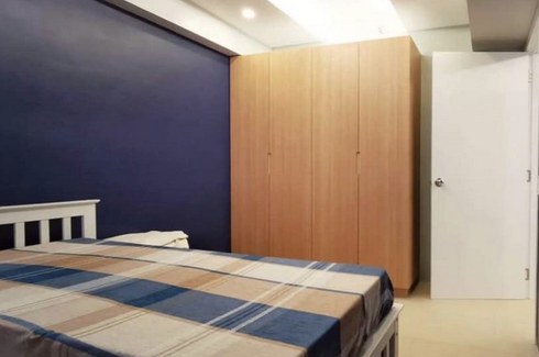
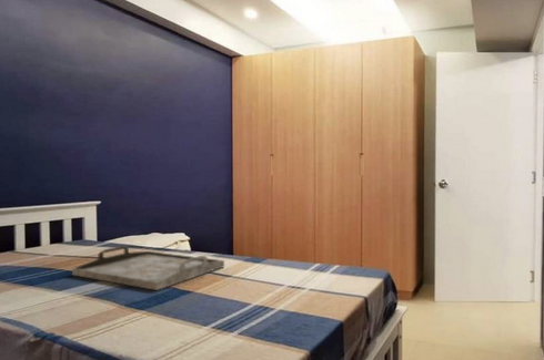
+ serving tray [71,245,225,291]
